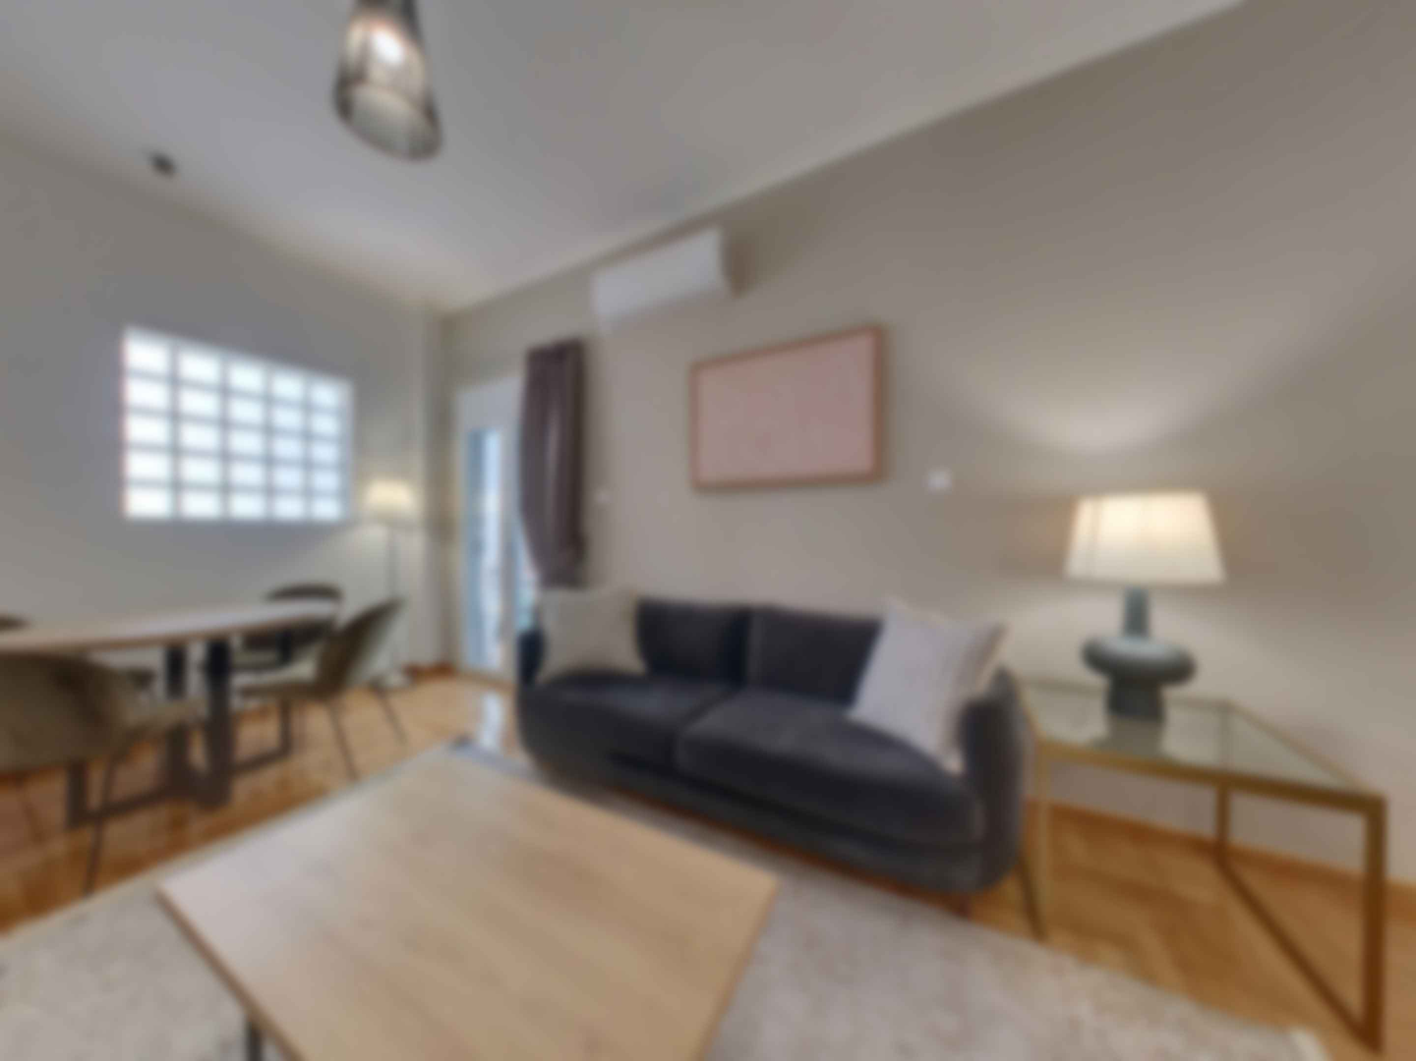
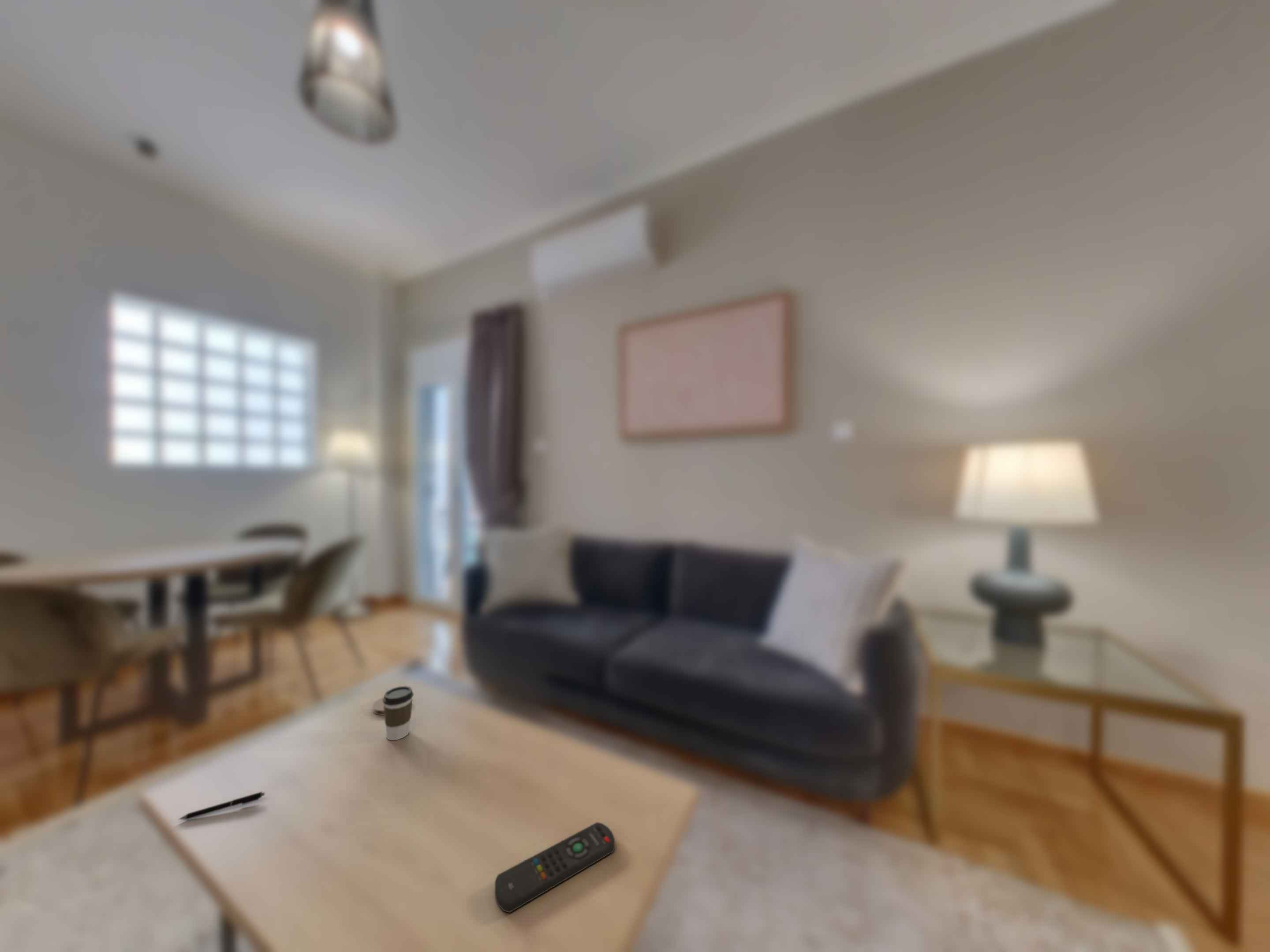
+ remote control [494,822,615,913]
+ coaster [372,696,385,716]
+ coffee cup [383,685,414,741]
+ pen [178,791,265,820]
